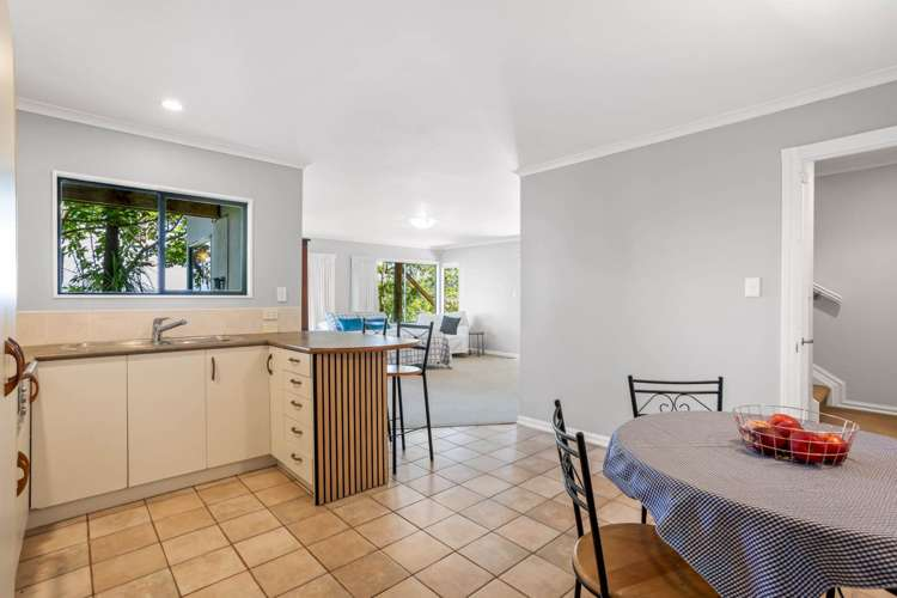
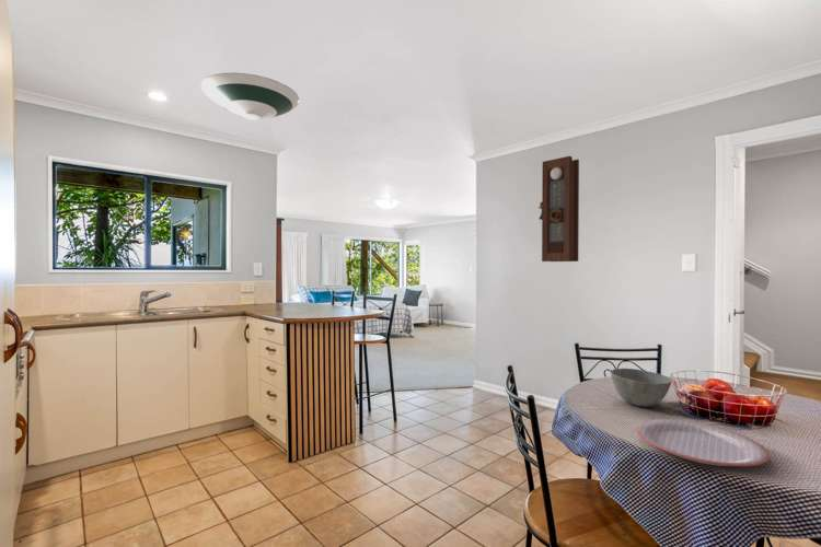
+ bowl [610,368,673,408]
+ plate [636,418,771,467]
+ pendulum clock [537,155,580,263]
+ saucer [200,71,300,121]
